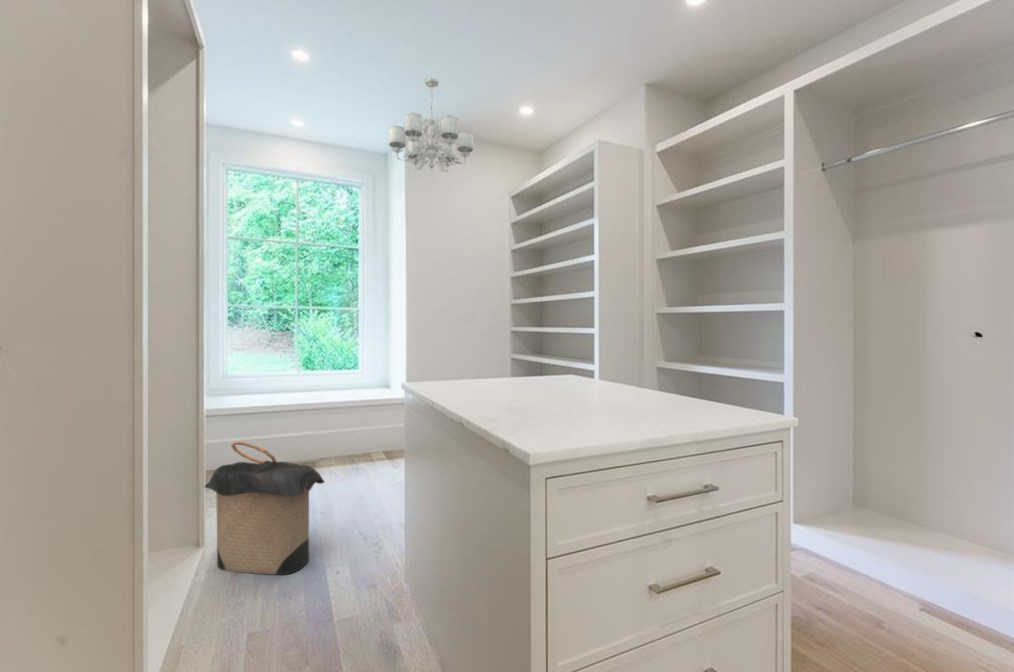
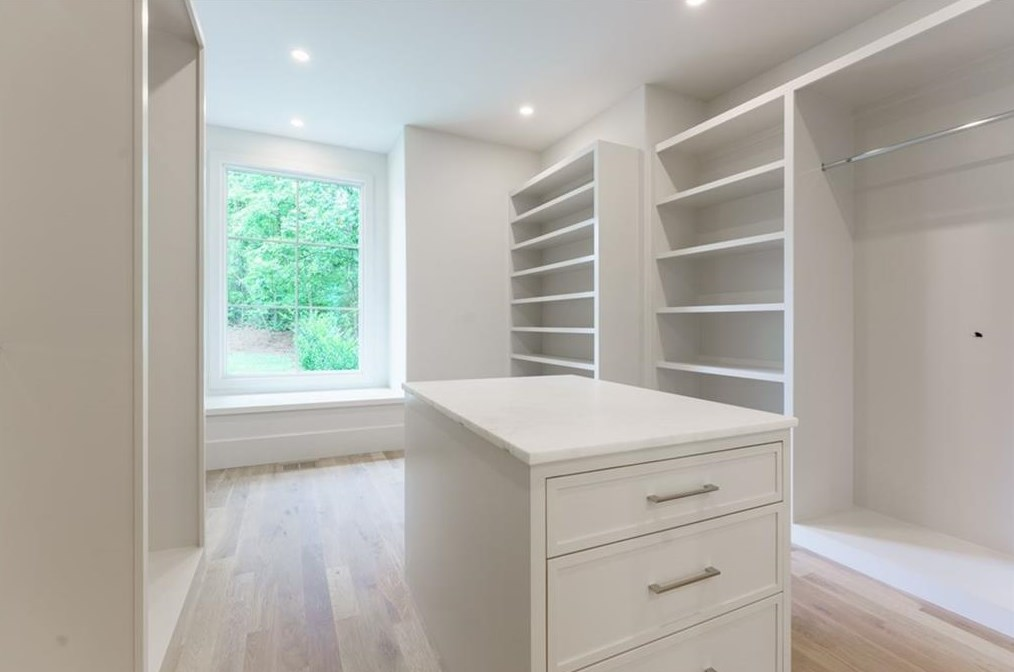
- laundry hamper [204,440,326,576]
- chandelier [387,77,474,173]
